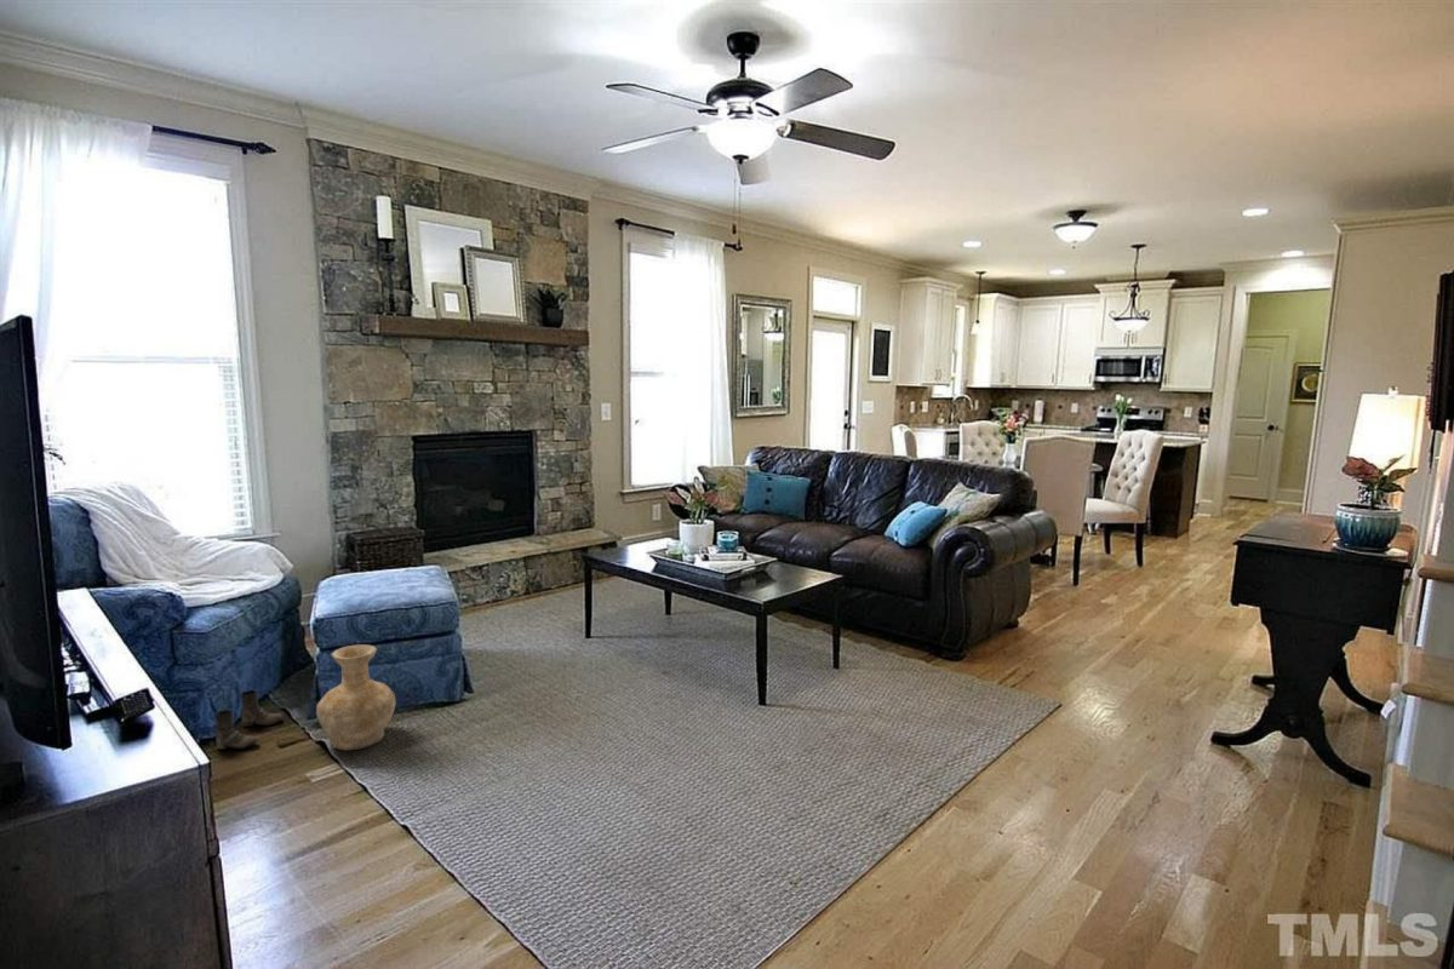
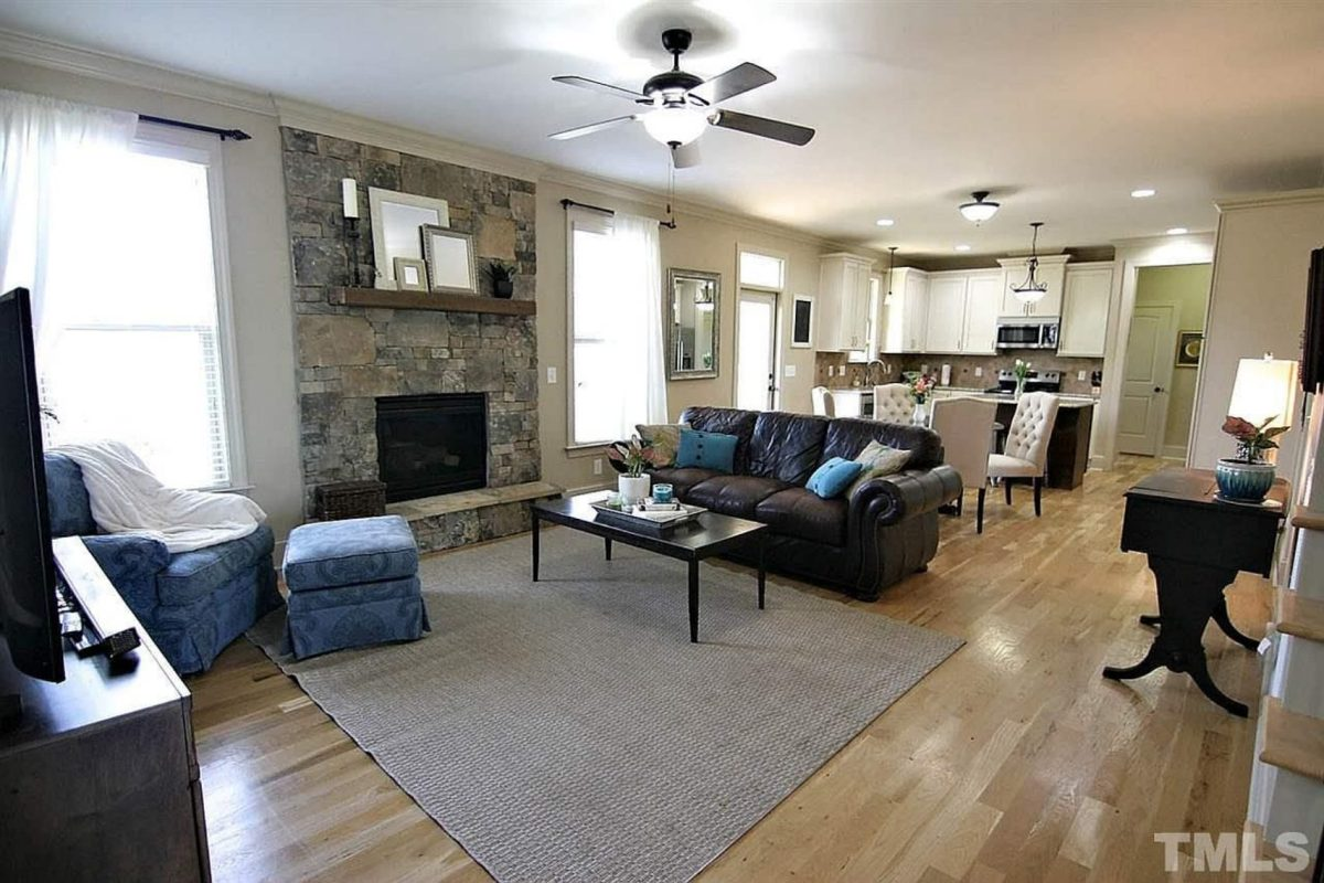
- vase [315,643,397,751]
- boots [213,688,284,750]
